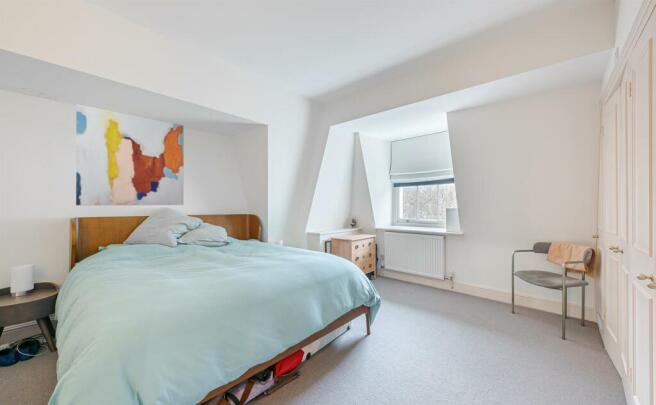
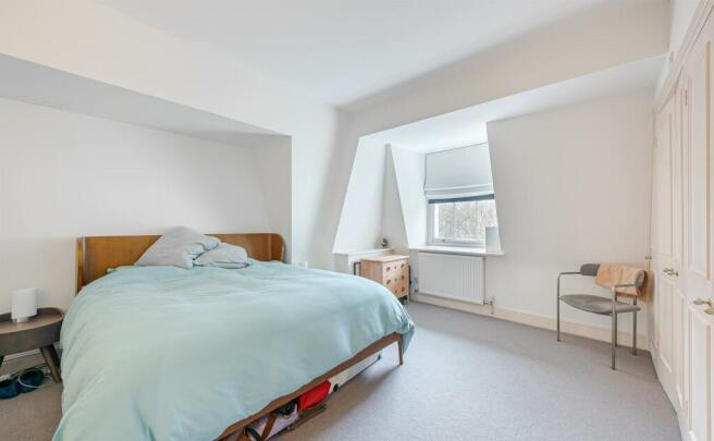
- wall art [75,103,185,206]
